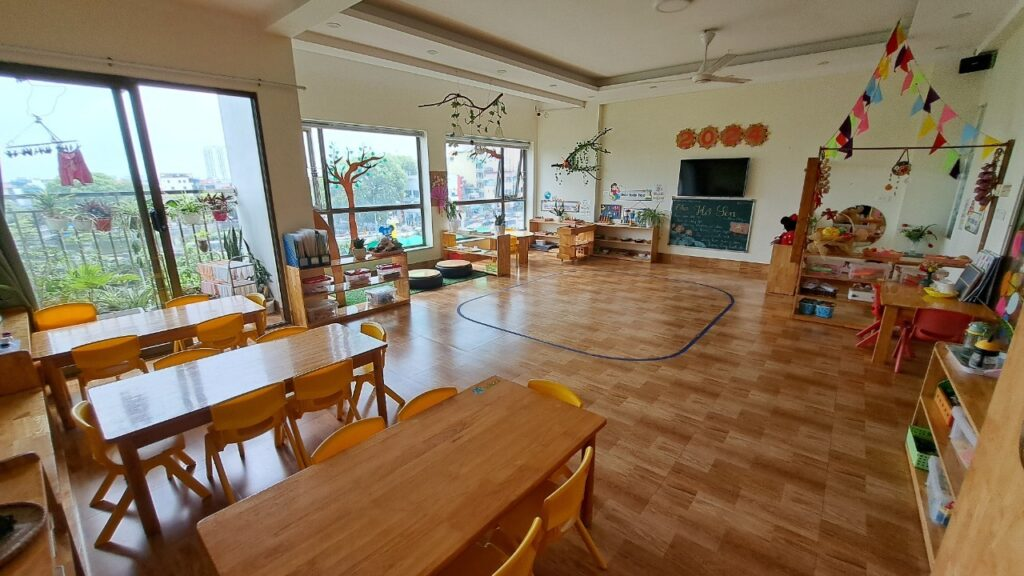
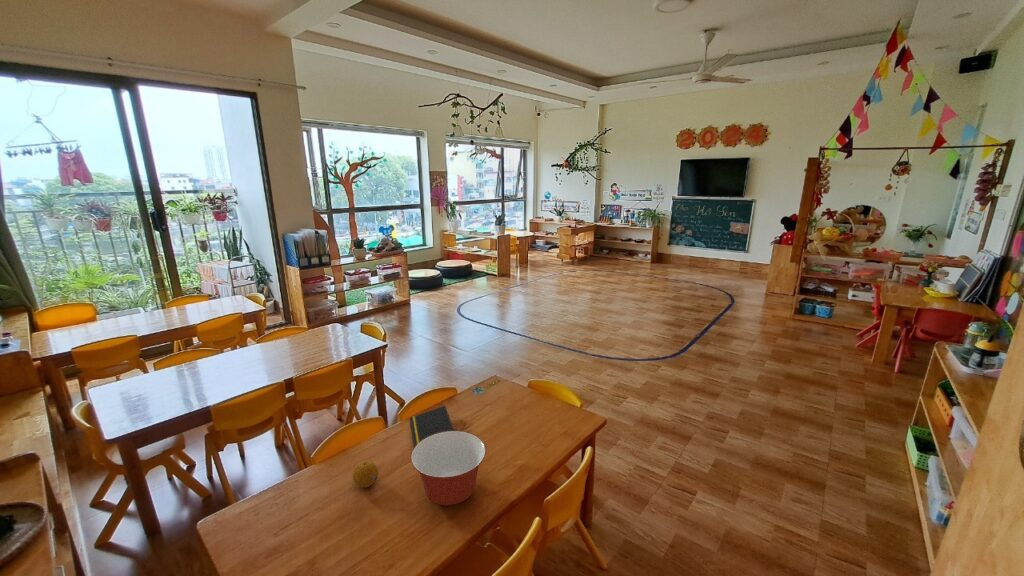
+ mixing bowl [410,430,487,507]
+ fruit [352,460,379,488]
+ notepad [409,405,455,449]
